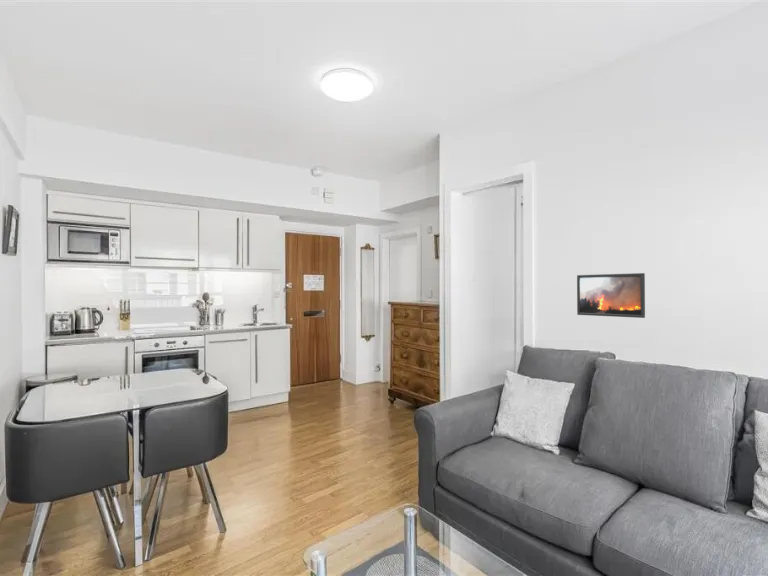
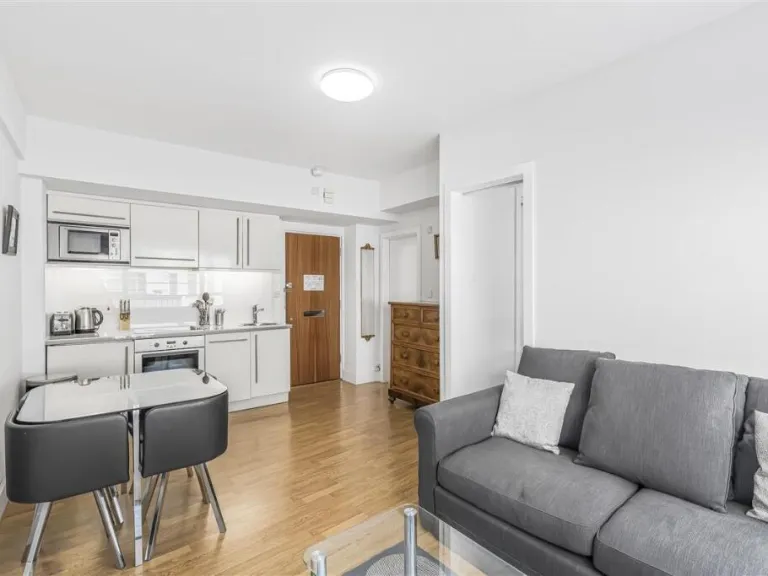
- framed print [576,272,646,319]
